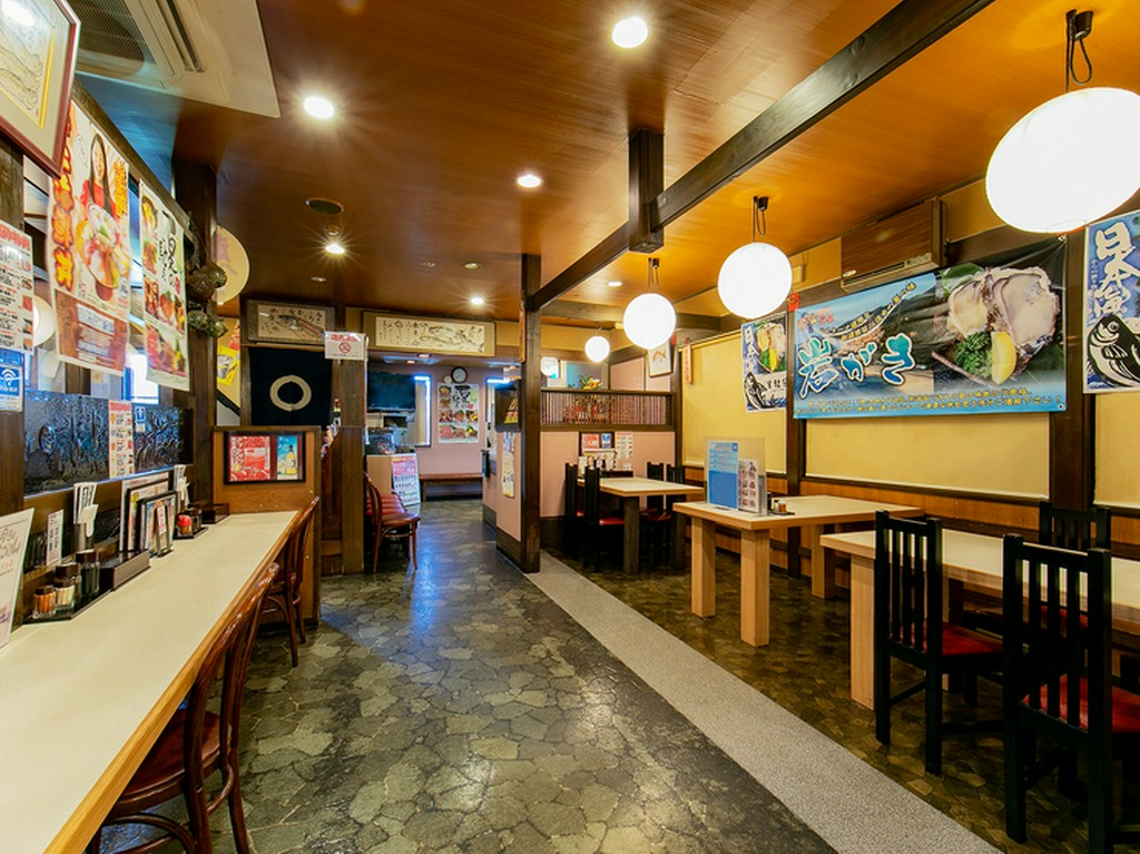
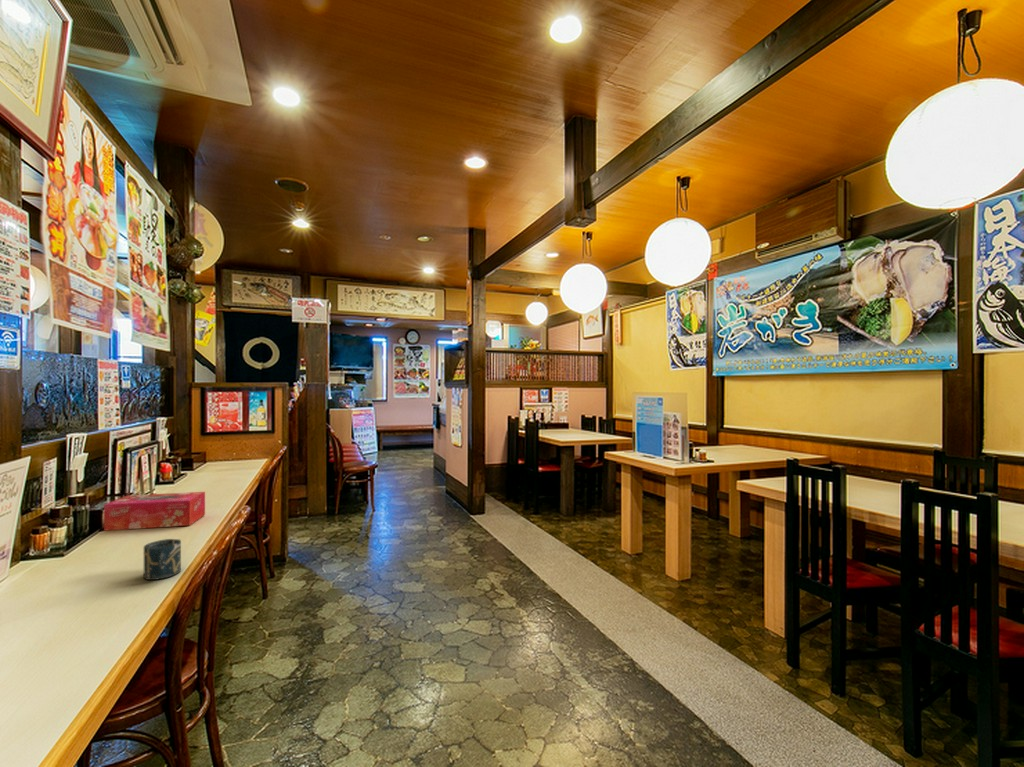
+ tissue box [103,491,206,532]
+ cup [143,538,182,581]
